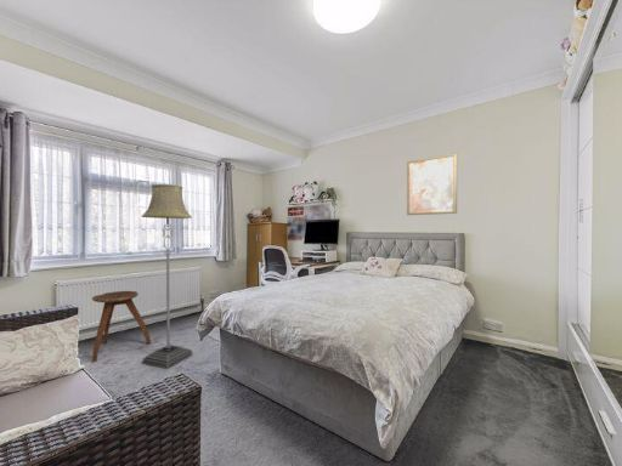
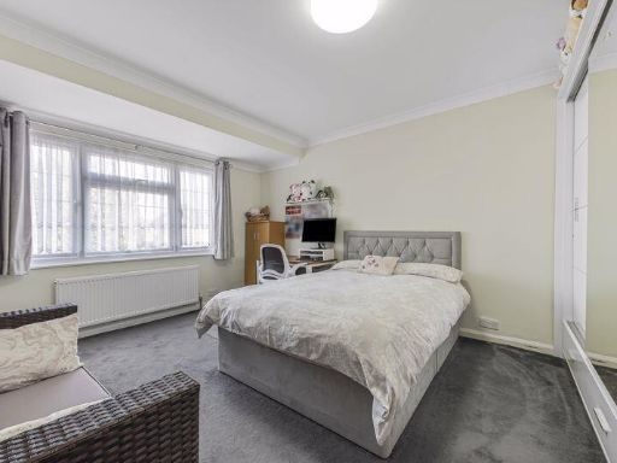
- stool [91,290,152,363]
- wall art [406,153,458,216]
- floor lamp [140,183,193,370]
